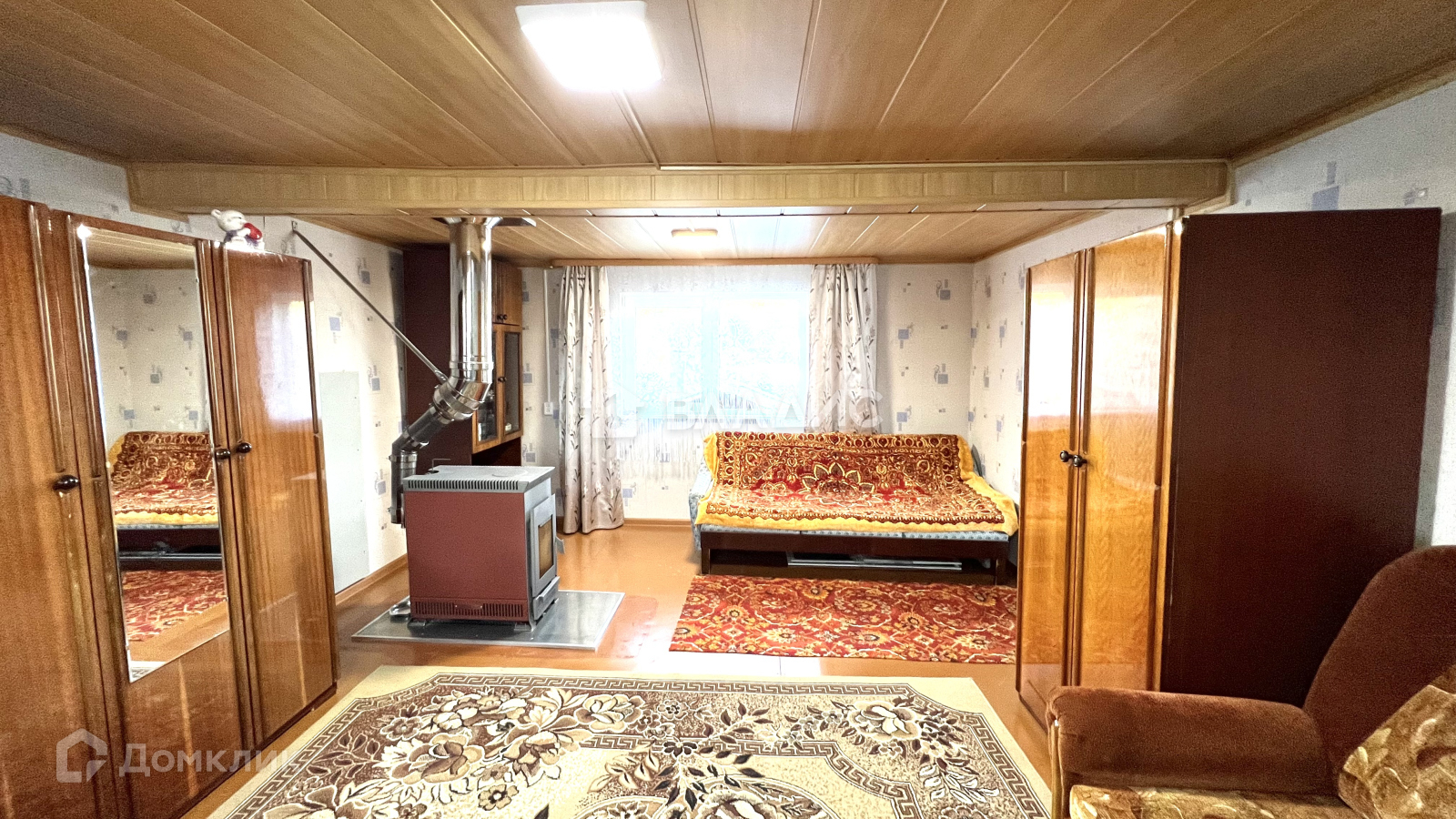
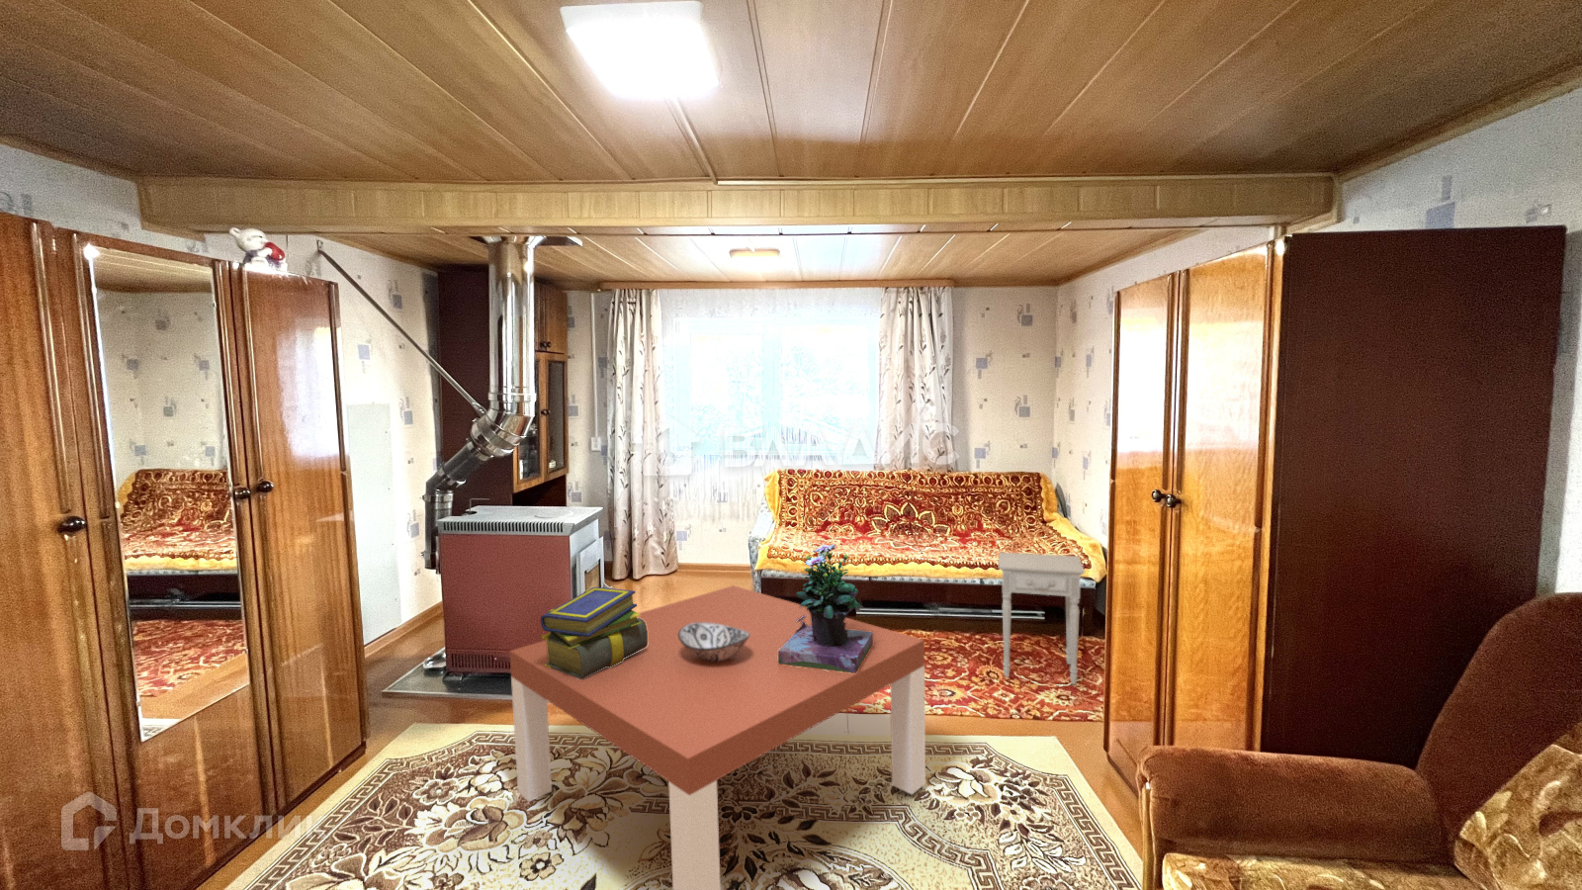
+ nightstand [997,551,1085,686]
+ stack of books [540,587,648,679]
+ decorative bowl [678,622,750,662]
+ potted flower [778,544,874,674]
+ coffee table [510,585,927,890]
